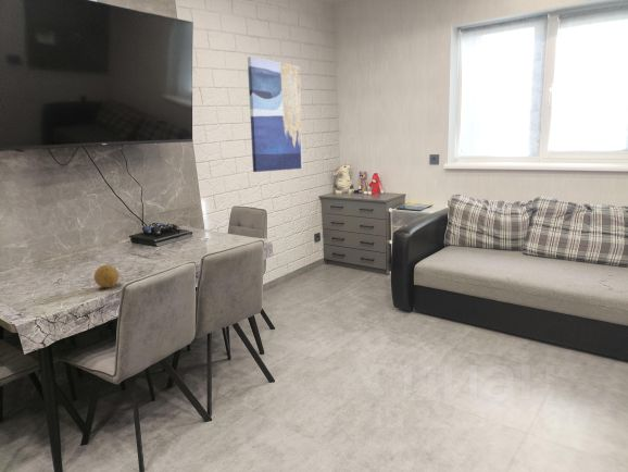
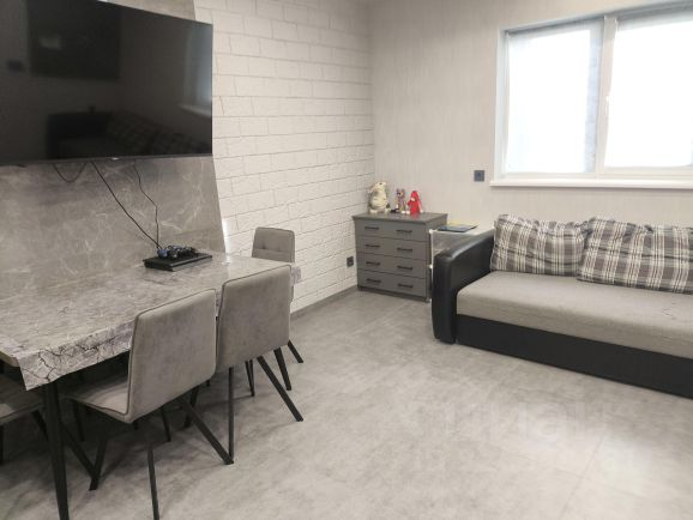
- wall art [247,55,303,173]
- fruit [93,264,120,288]
